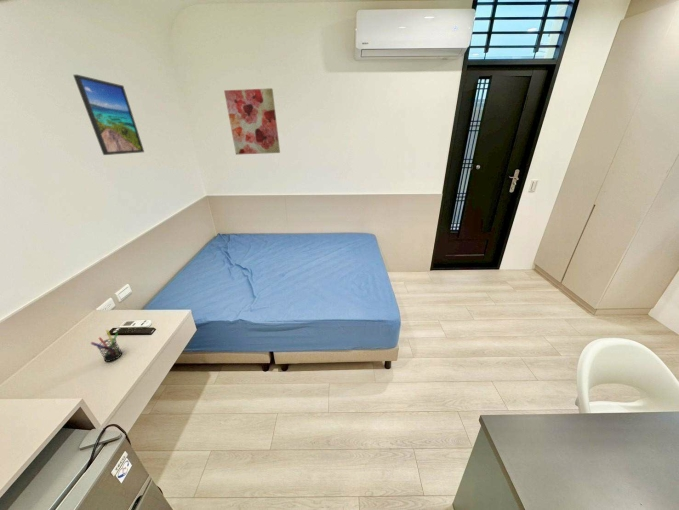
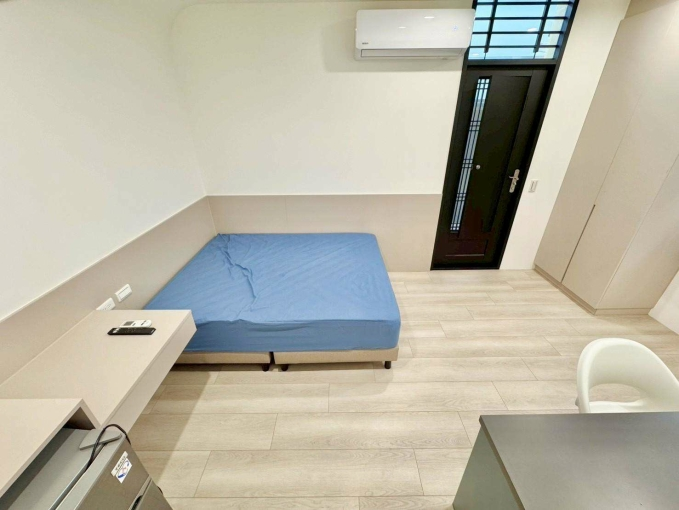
- wall art [223,87,281,156]
- pen holder [90,329,123,363]
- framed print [72,74,145,156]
